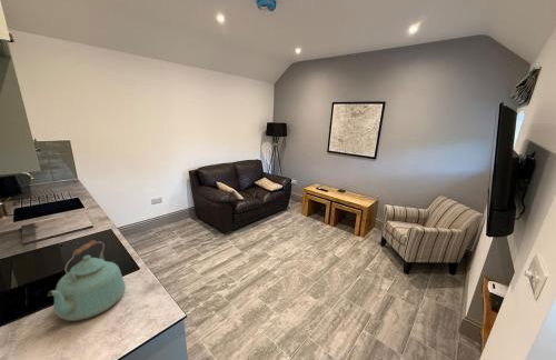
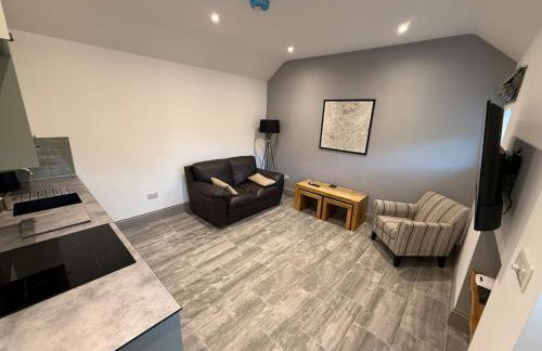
- kettle [47,239,127,322]
